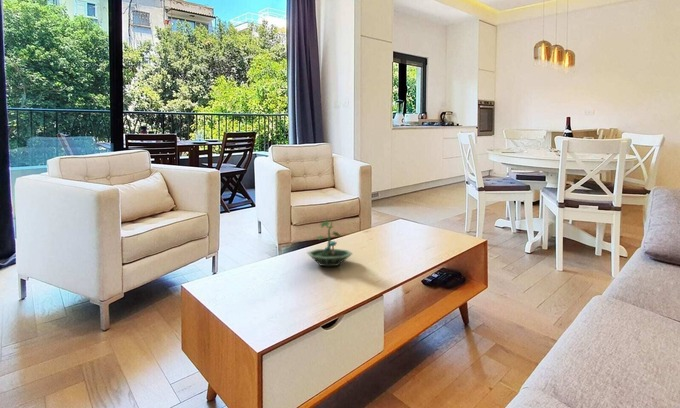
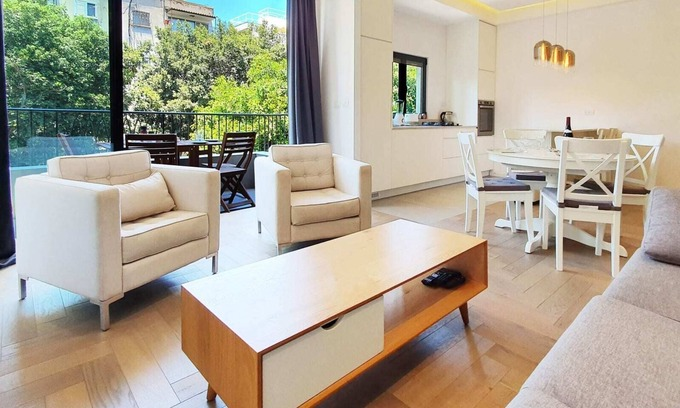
- terrarium [305,218,354,267]
